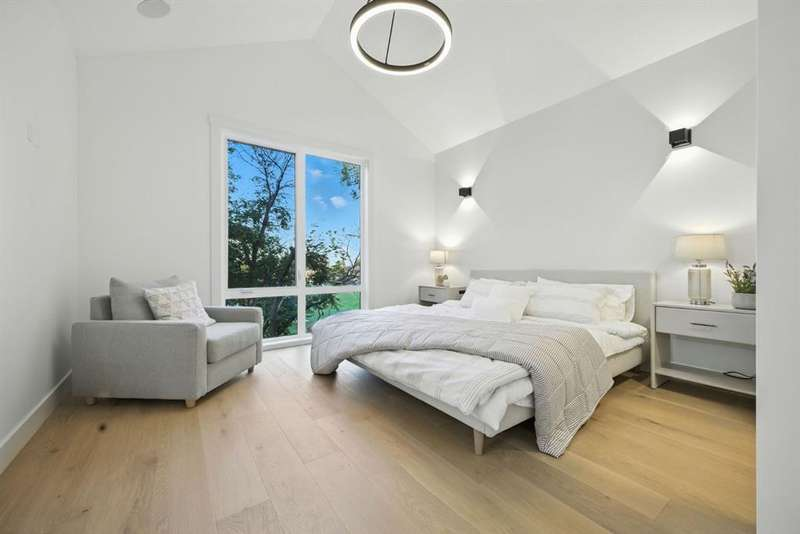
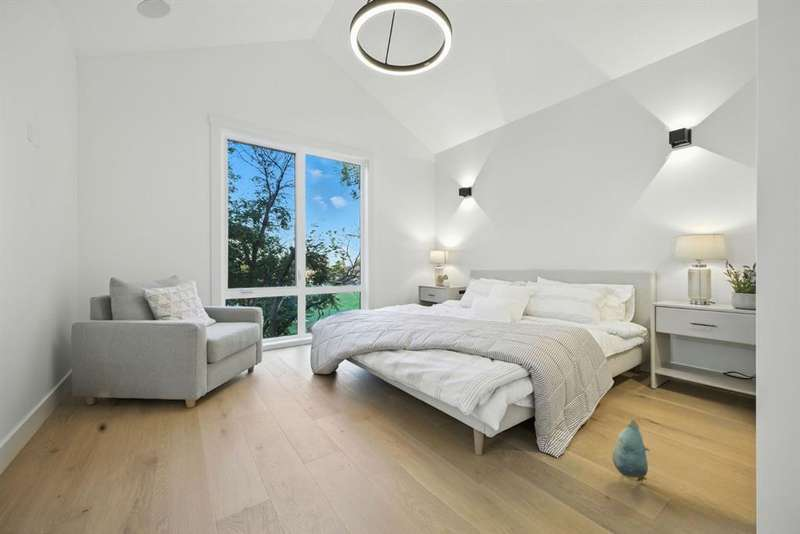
+ plush toy [612,417,651,482]
